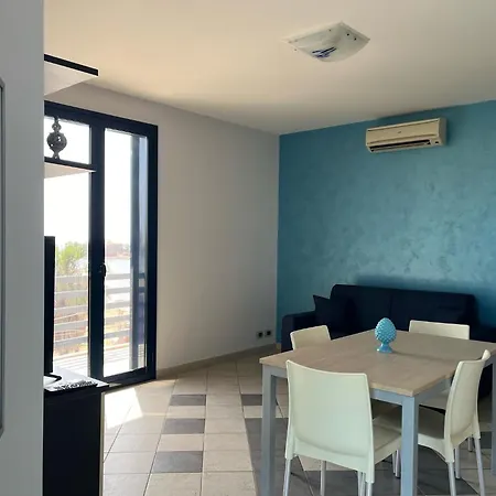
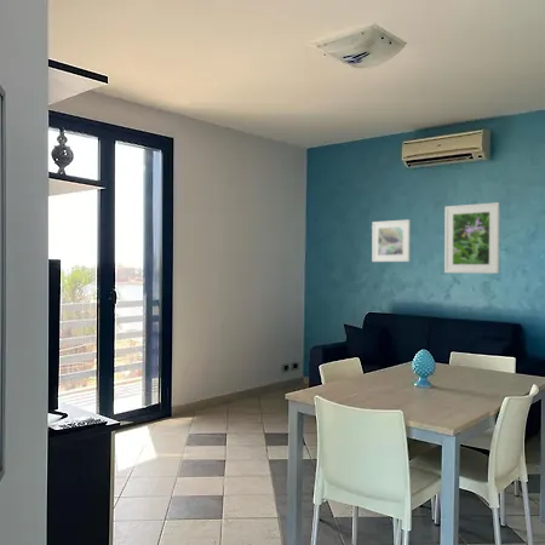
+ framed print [443,201,500,275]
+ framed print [371,218,412,263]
